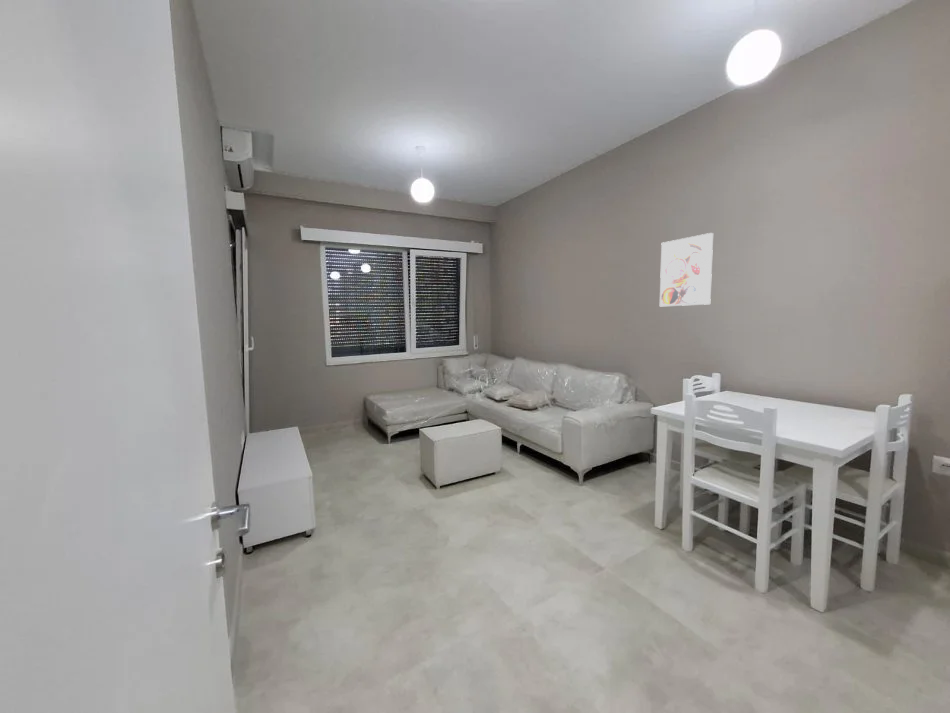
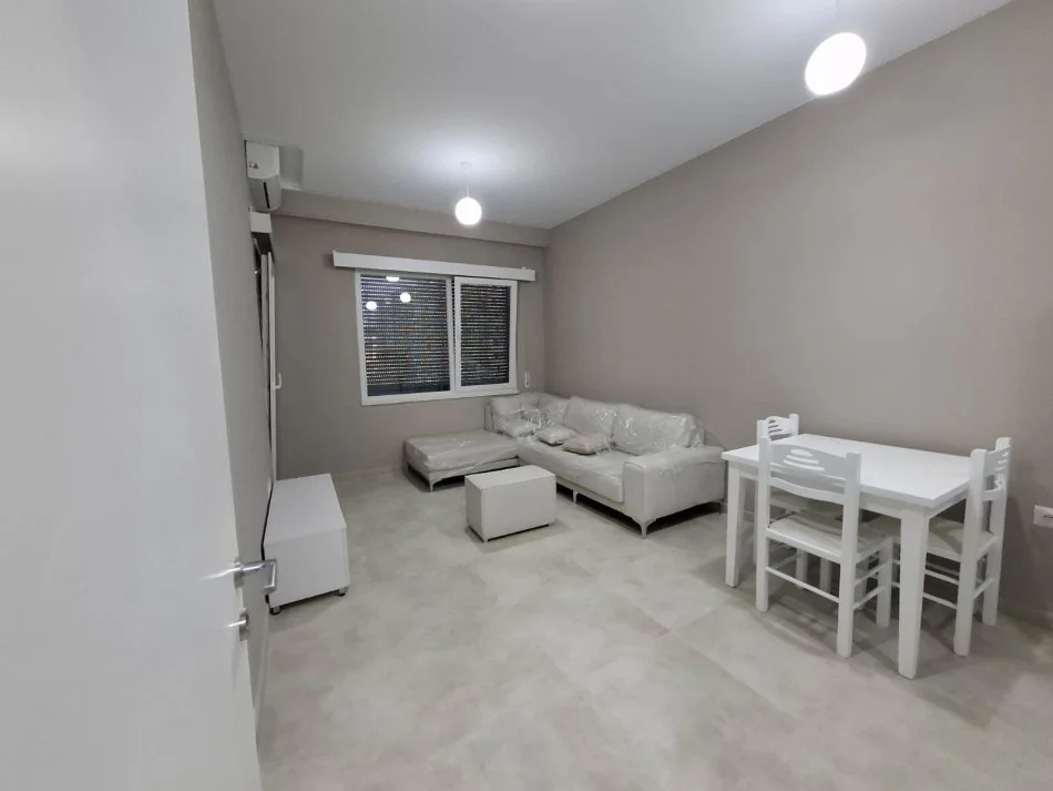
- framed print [659,232,714,307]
